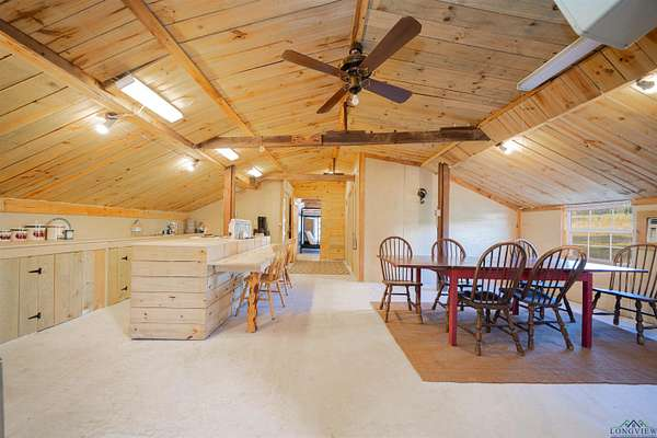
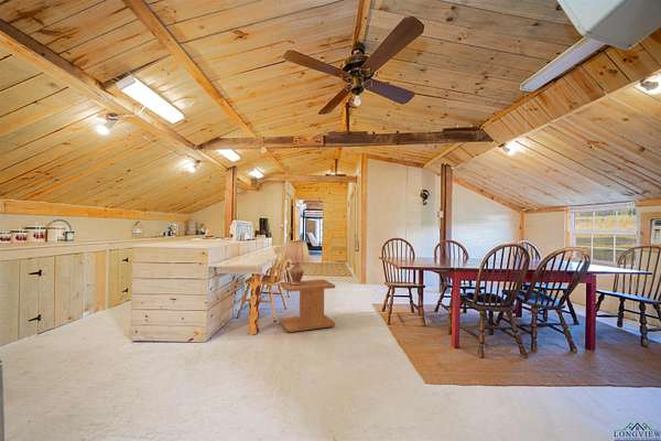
+ side table [279,279,336,333]
+ lamp [282,239,312,284]
